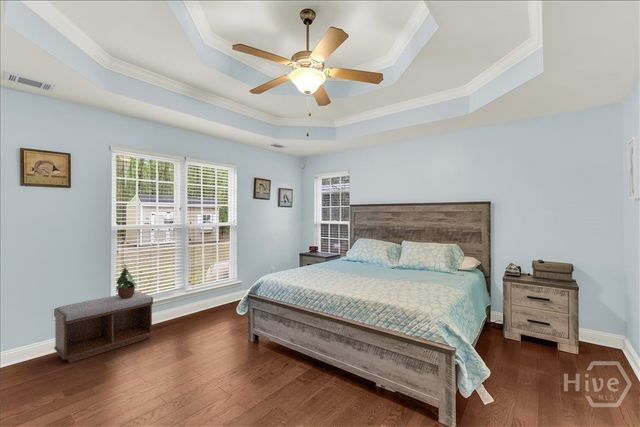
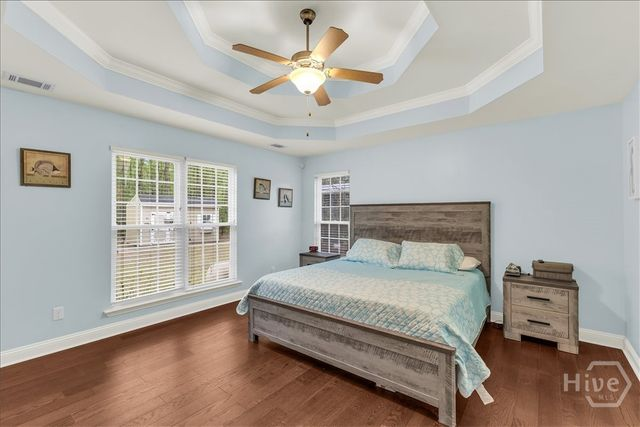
- bench [53,291,154,364]
- potted plant [115,263,138,299]
